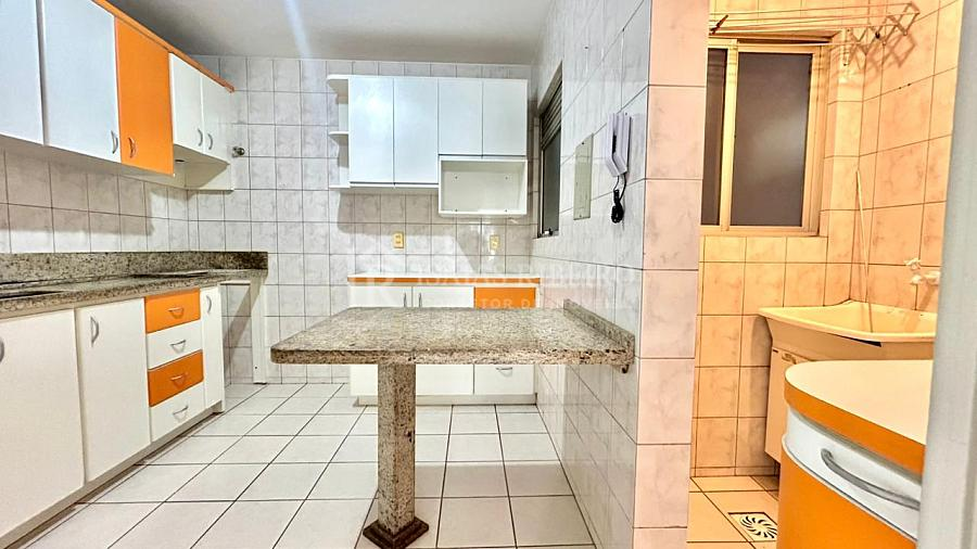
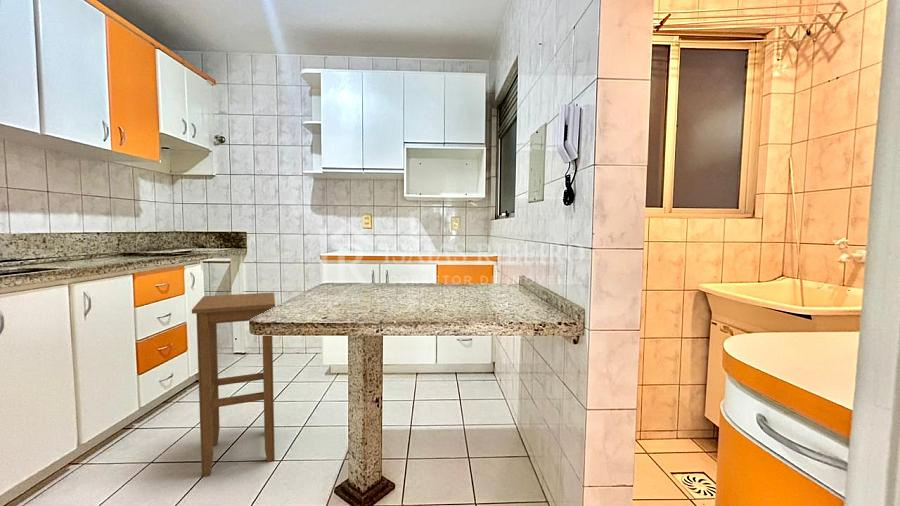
+ stool [191,292,276,478]
